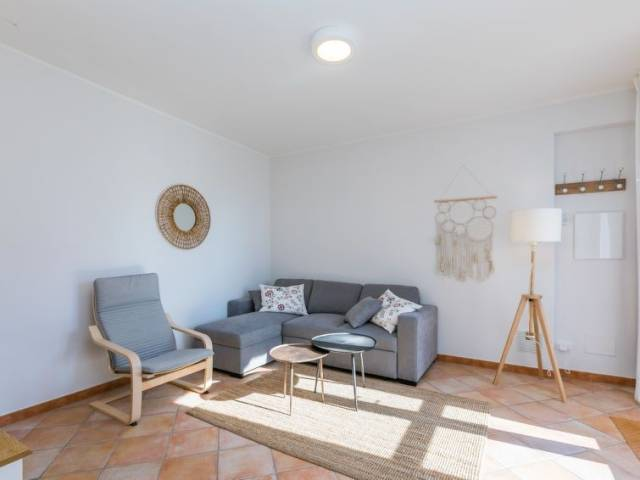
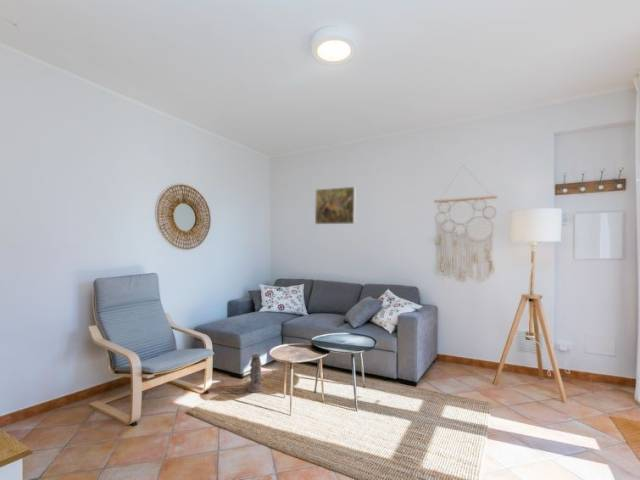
+ lantern [244,353,264,394]
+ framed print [314,186,357,225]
